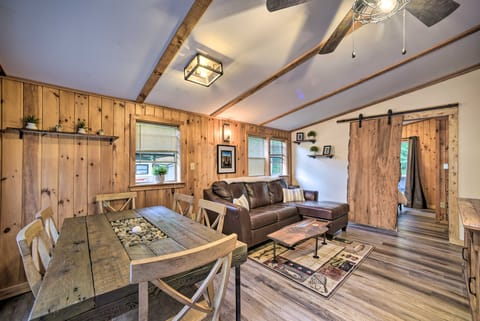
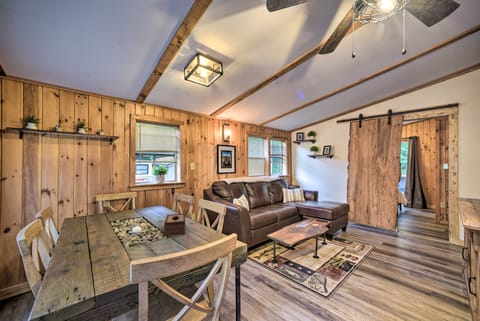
+ tissue box [163,212,186,236]
